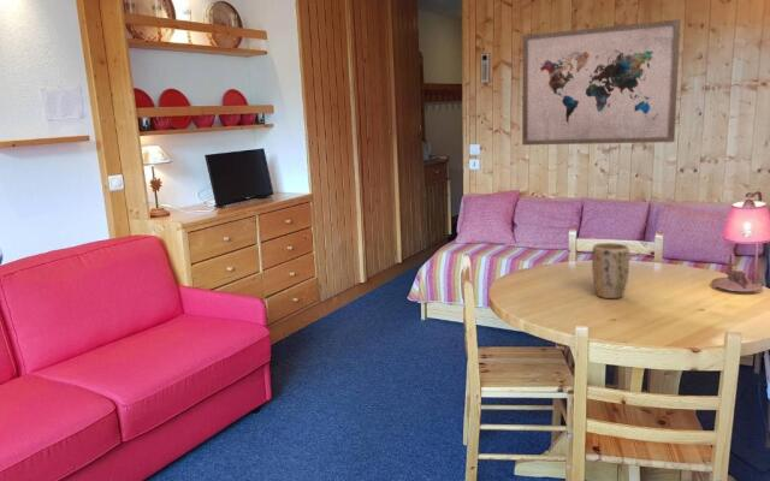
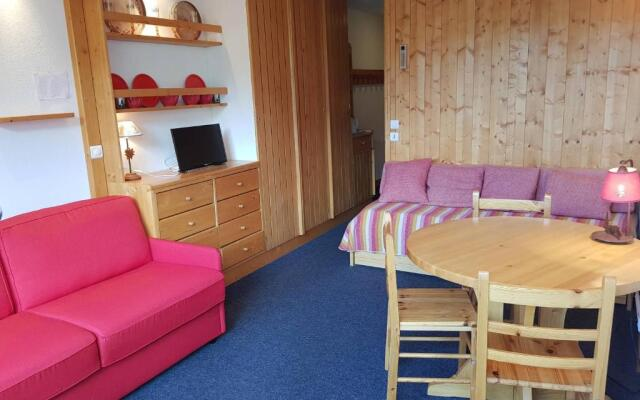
- plant pot [591,242,630,299]
- wall art [521,18,681,147]
